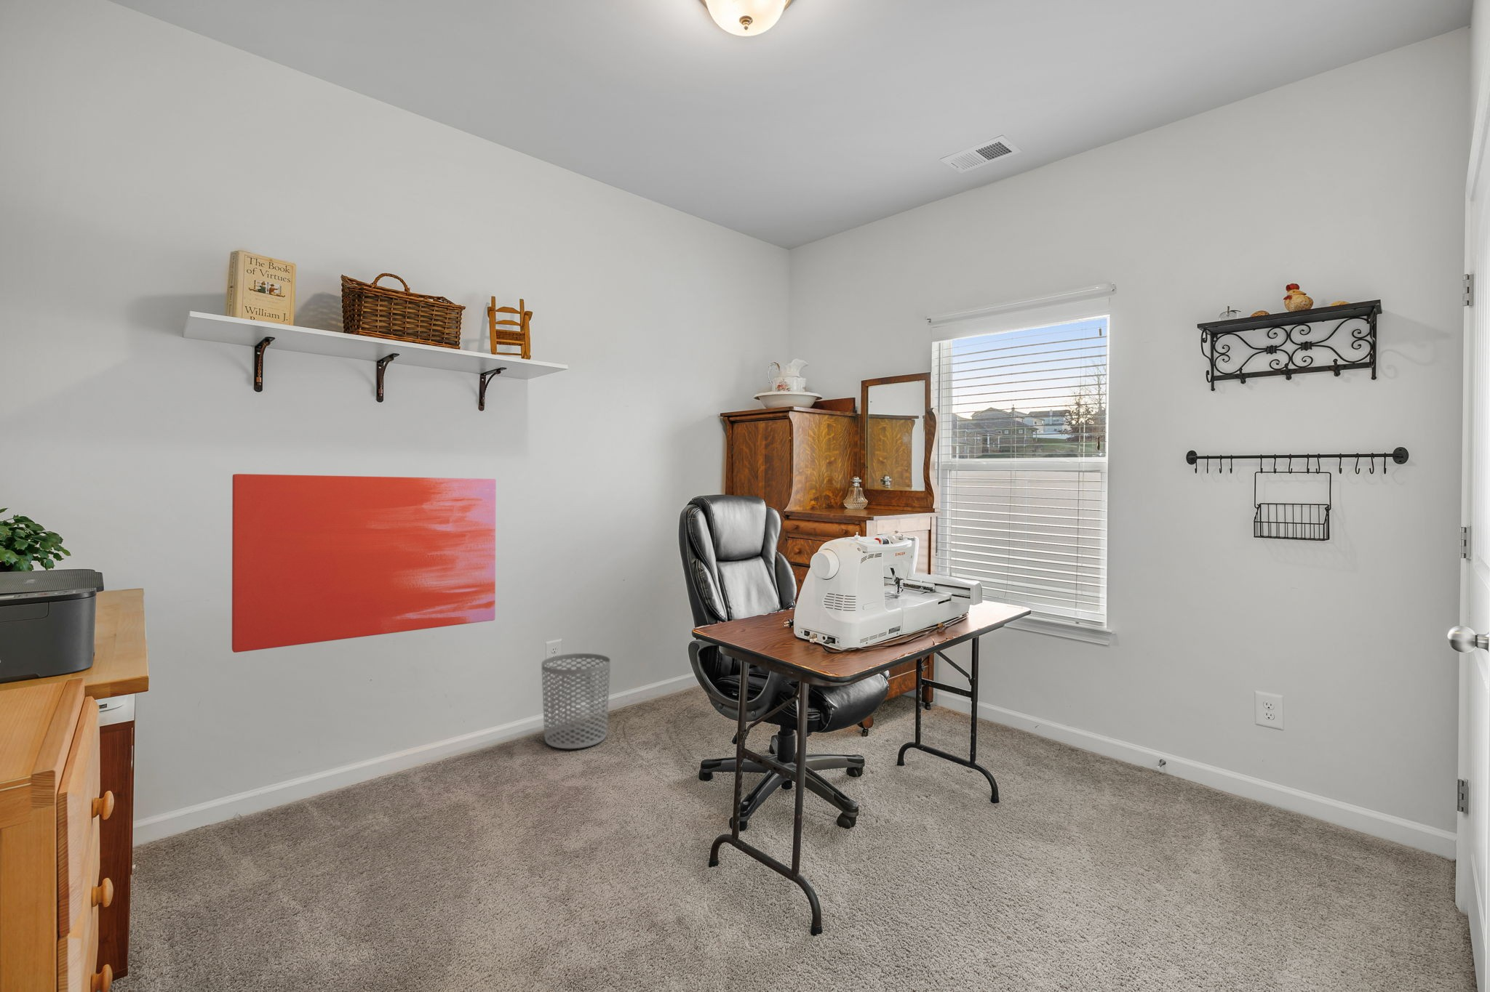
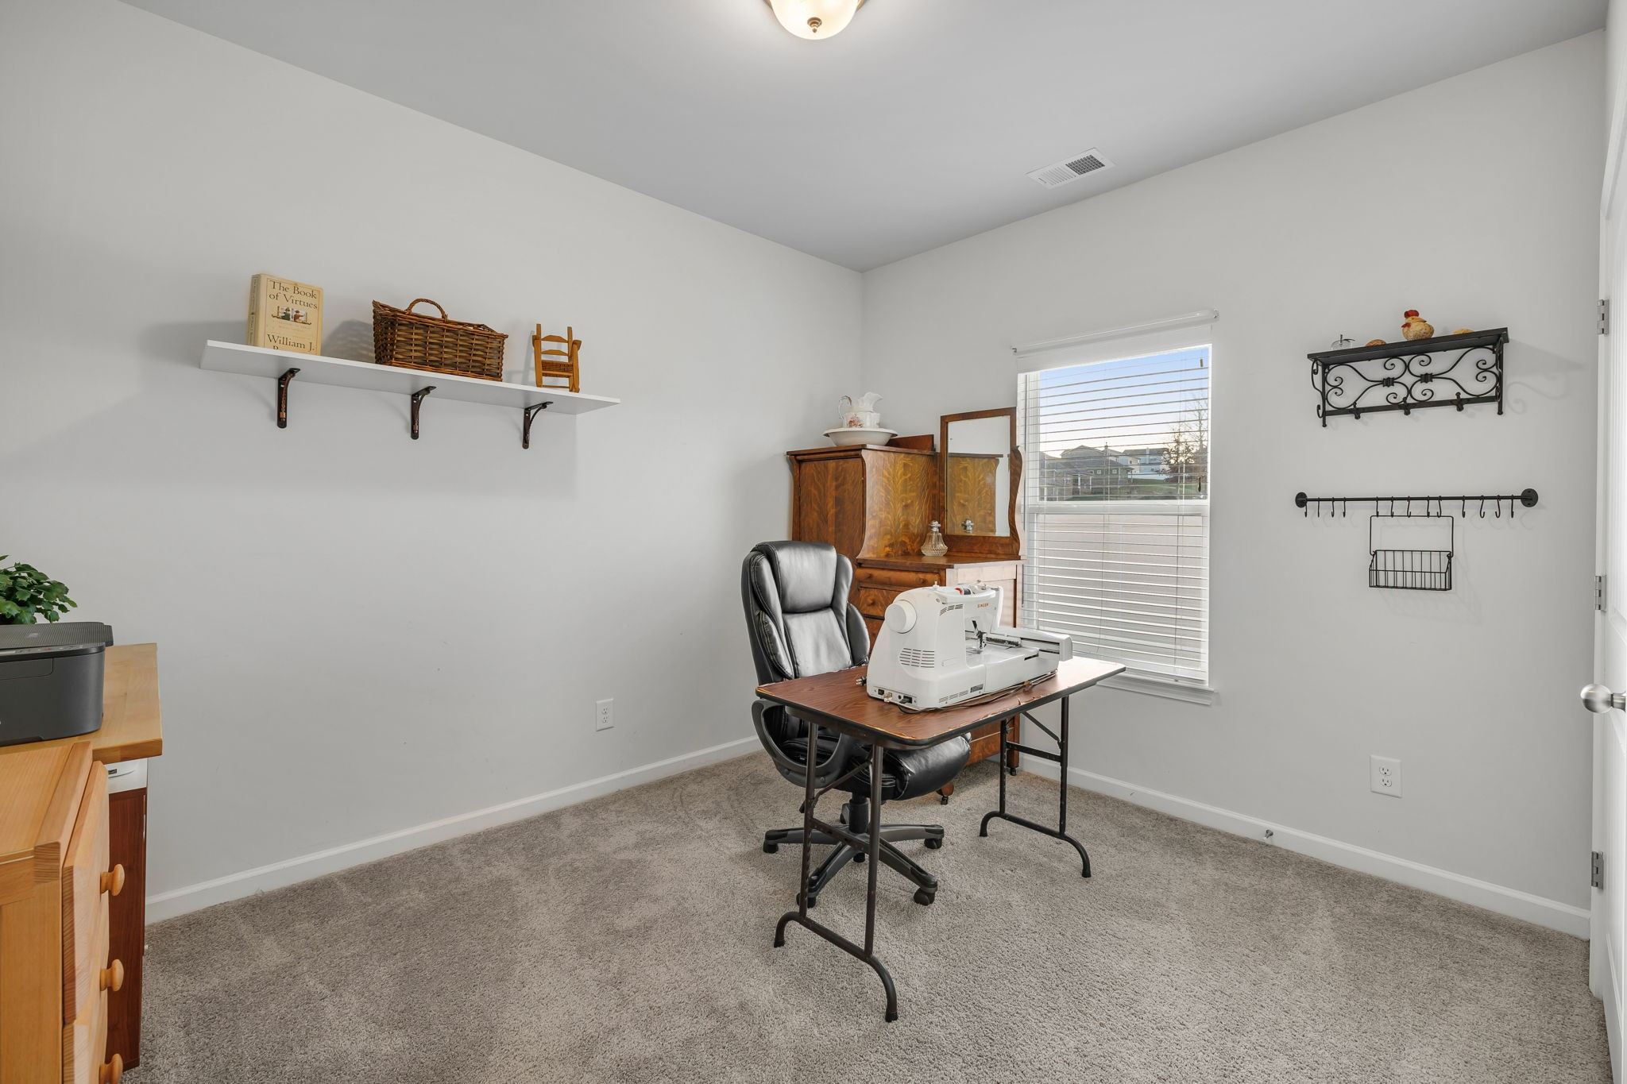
- waste bin [541,652,612,750]
- wall art [232,473,496,653]
